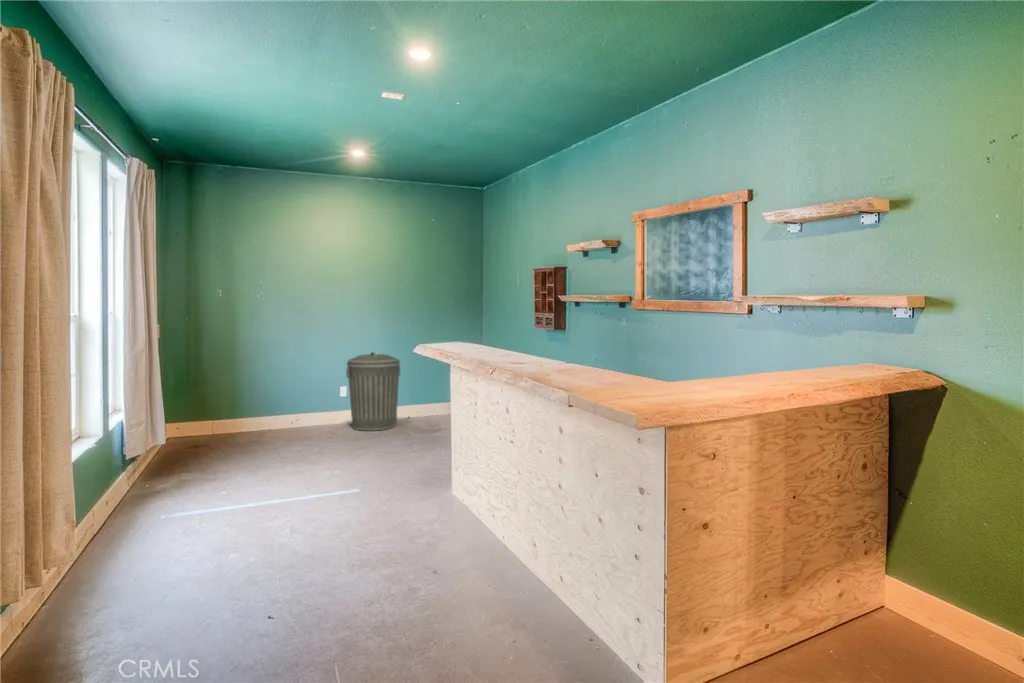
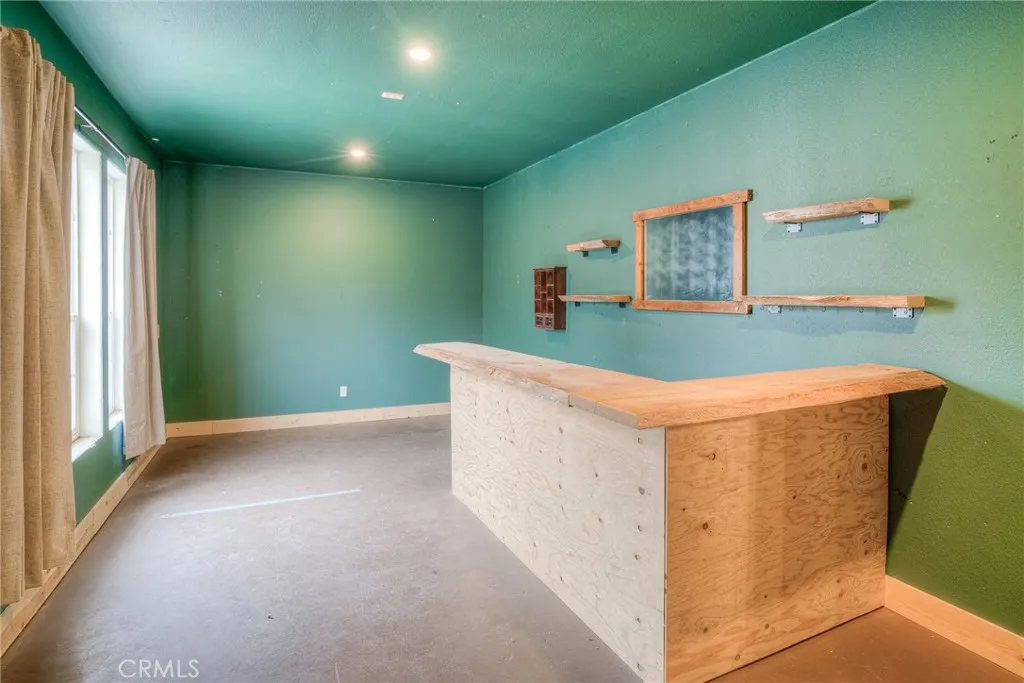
- trash can [345,351,402,431]
